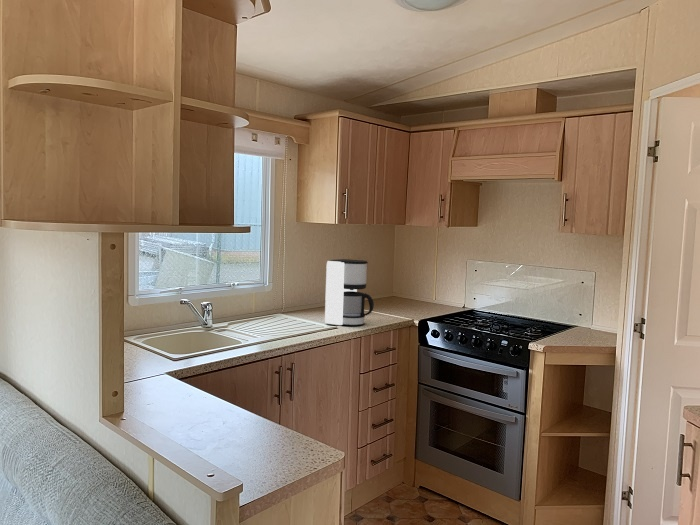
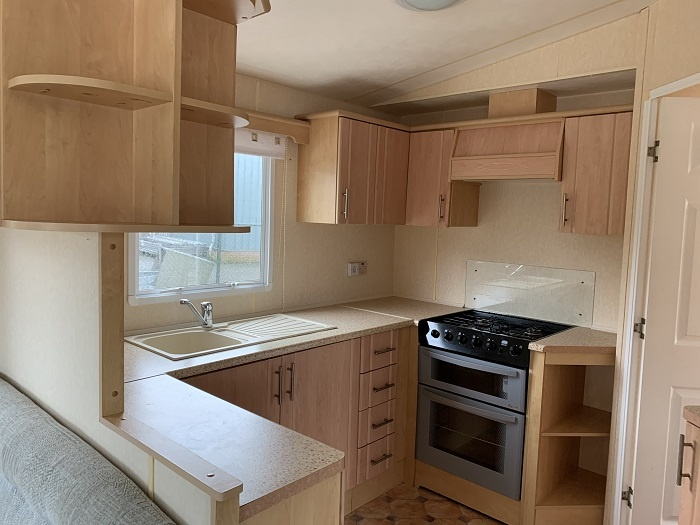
- coffee maker [324,258,375,327]
